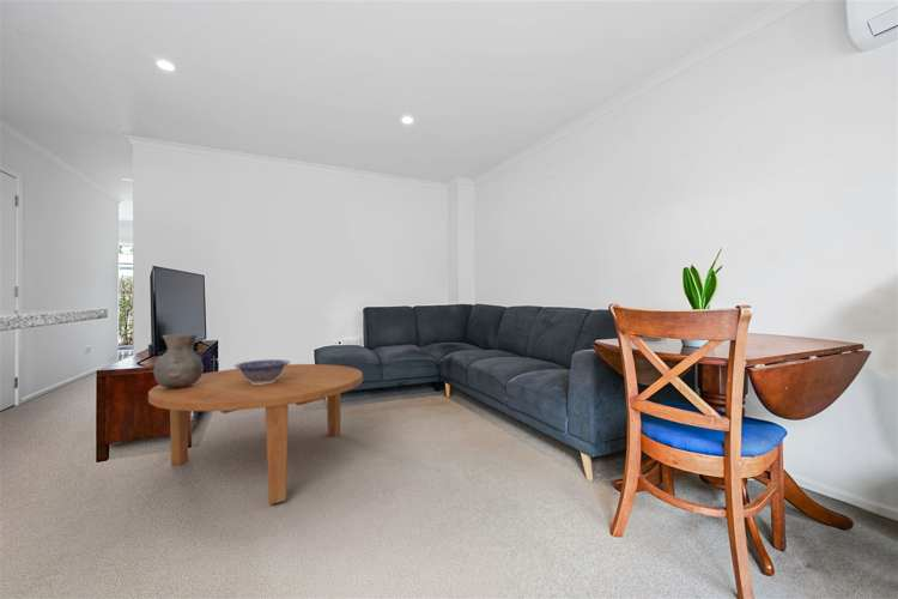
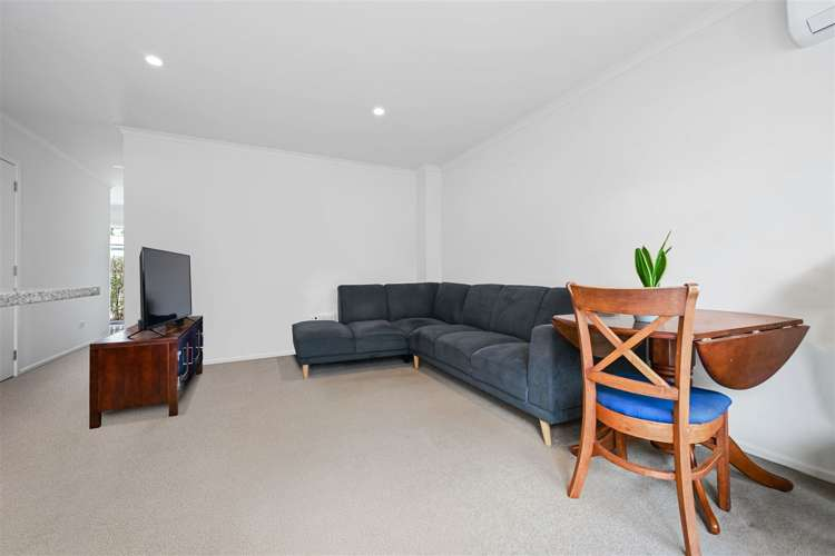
- coffee table [147,363,364,506]
- vase [152,333,205,388]
- decorative bowl [233,358,291,385]
